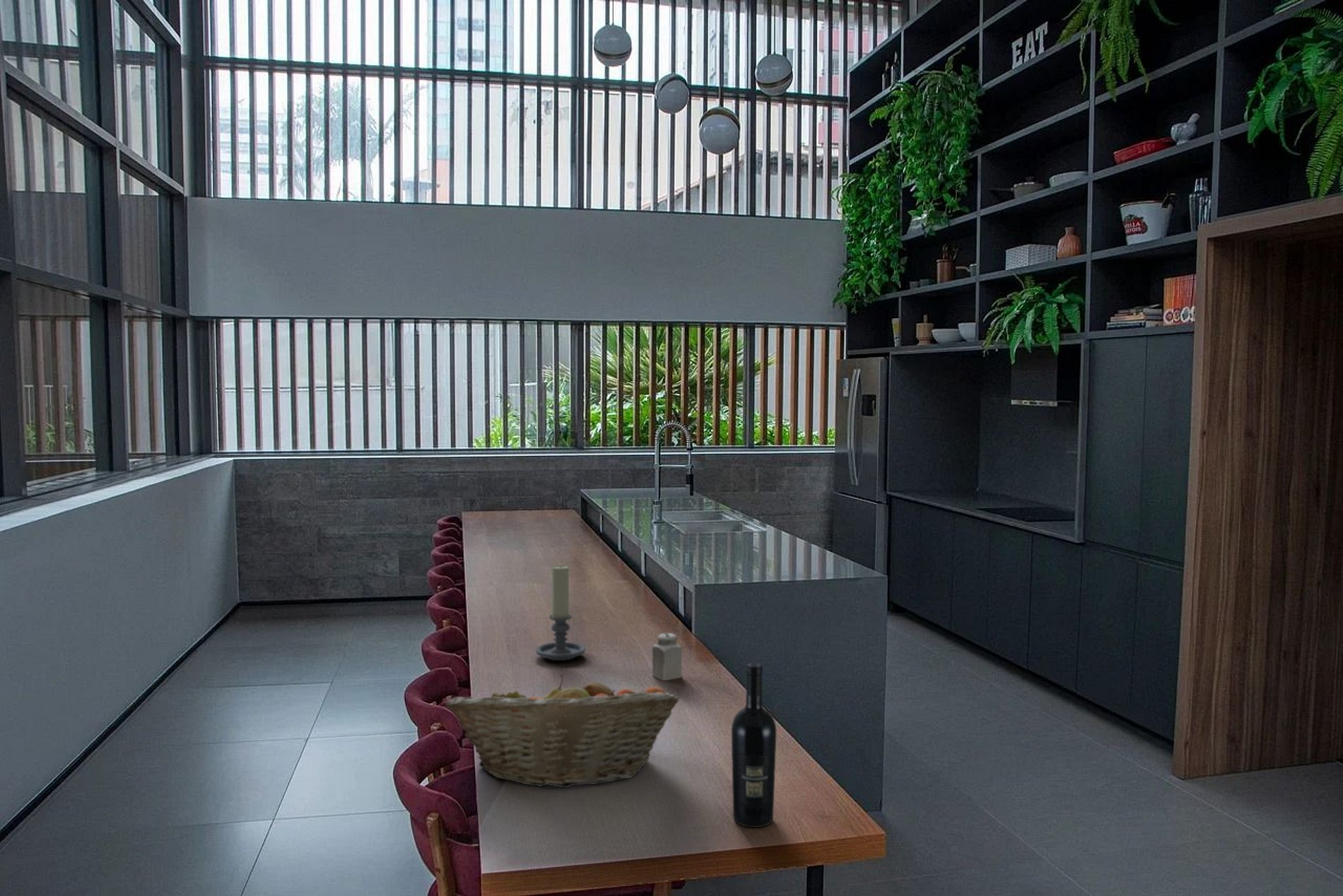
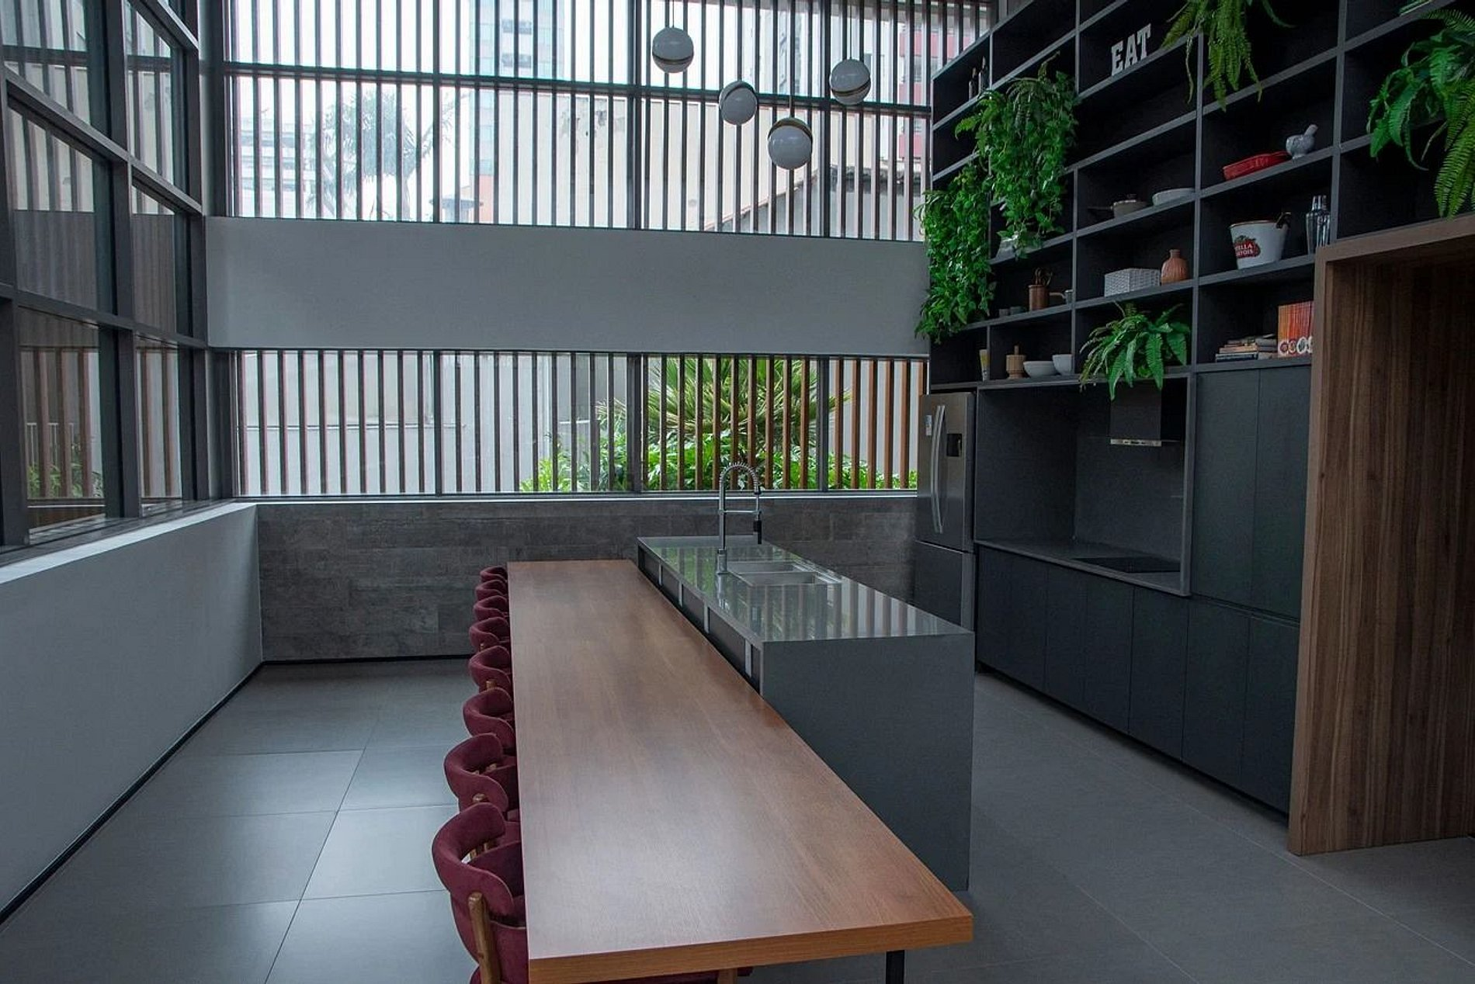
- wine bottle [731,662,777,828]
- salt shaker [652,632,683,681]
- candle holder [535,564,587,661]
- fruit basket [445,674,680,788]
